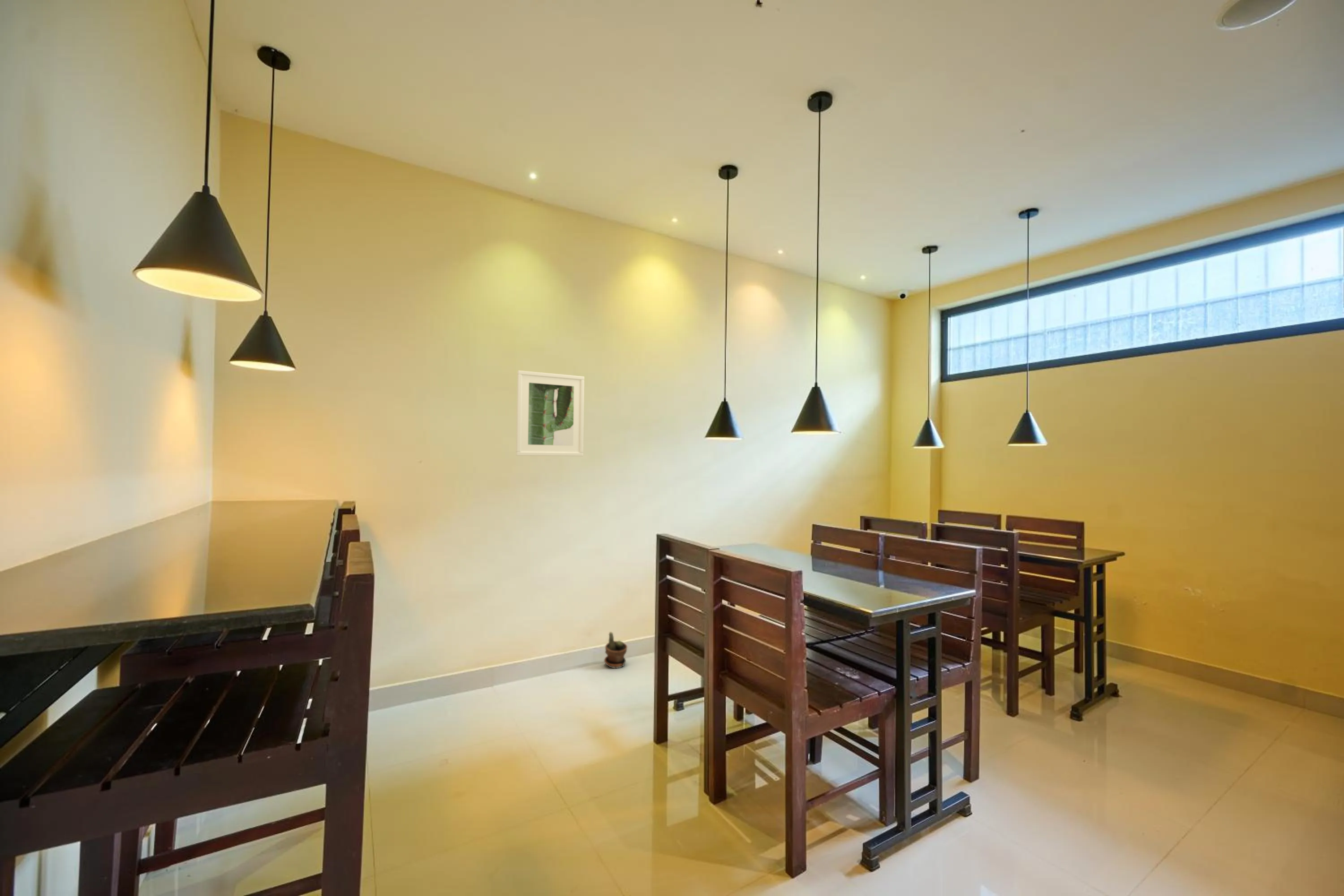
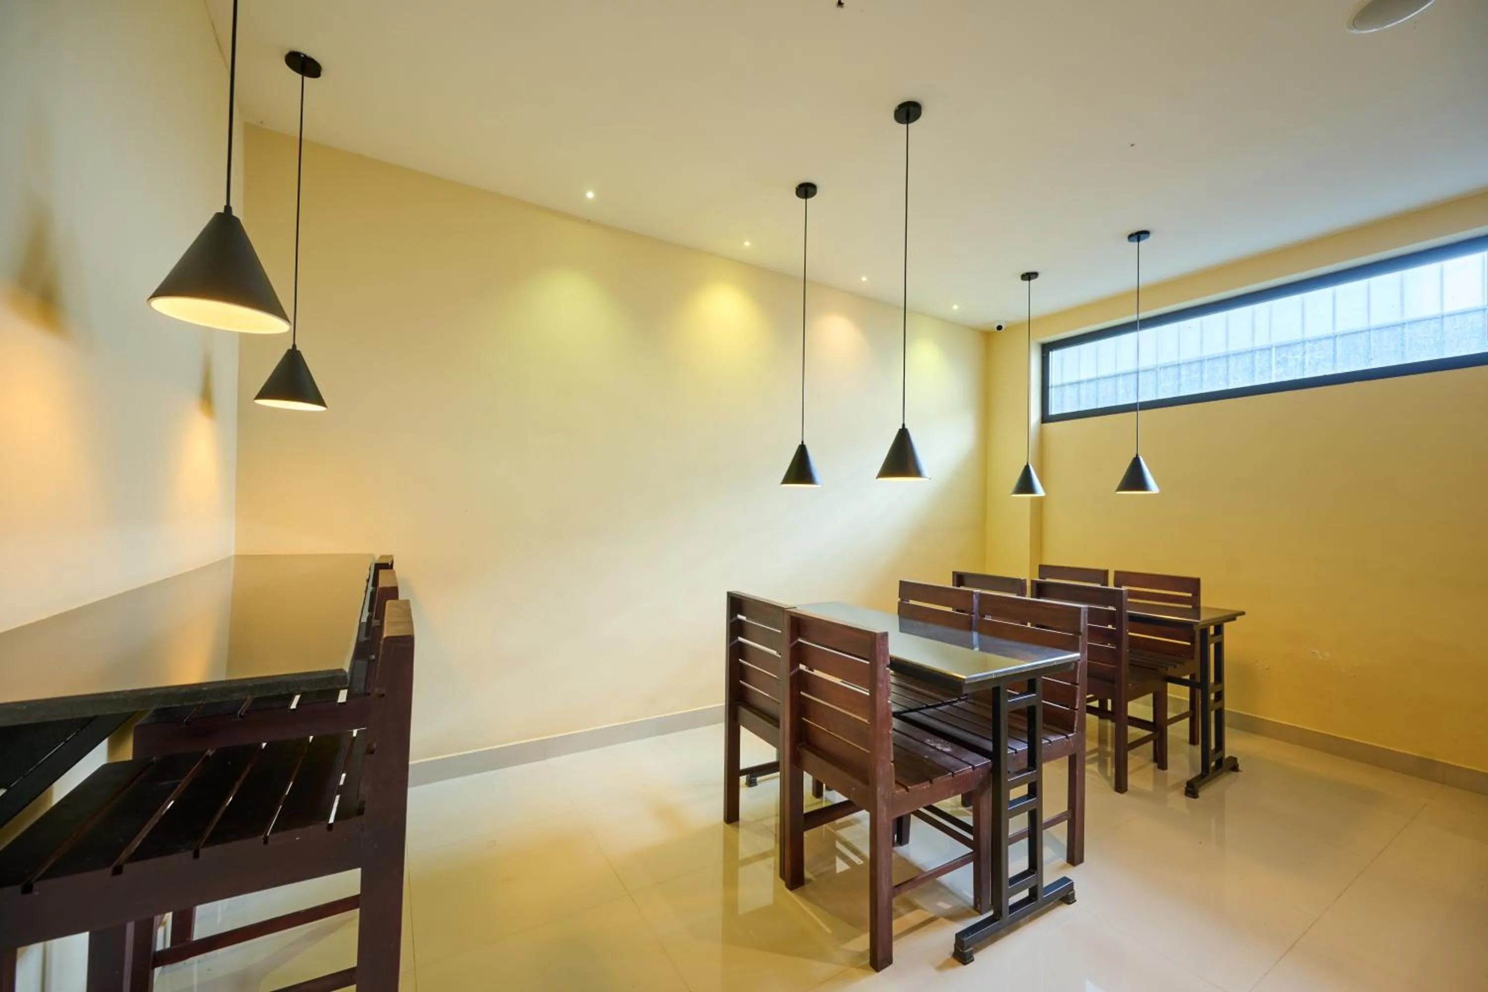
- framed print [516,370,585,457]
- potted plant [603,631,628,668]
